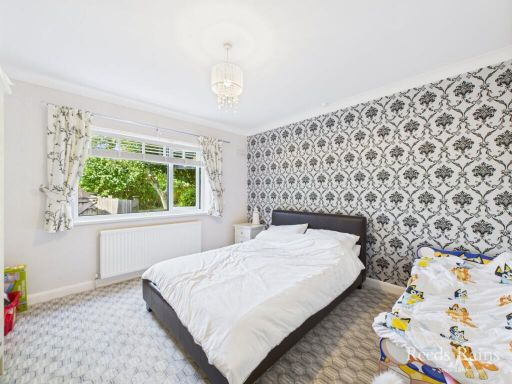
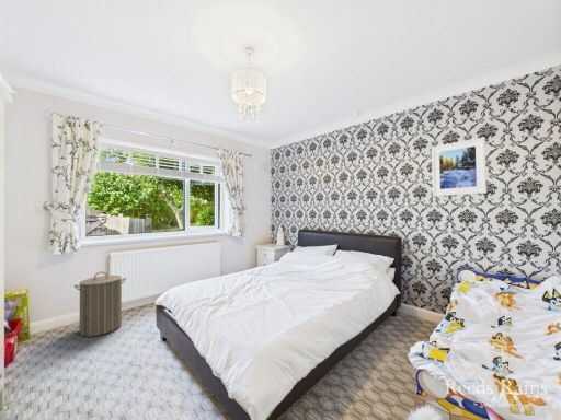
+ laundry hamper [73,271,127,338]
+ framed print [431,137,488,197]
